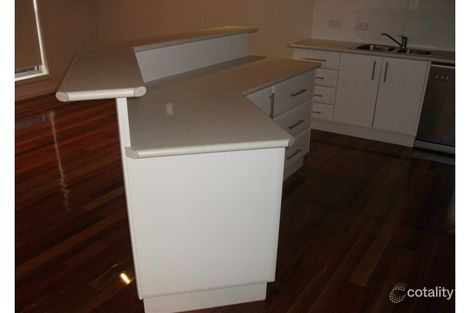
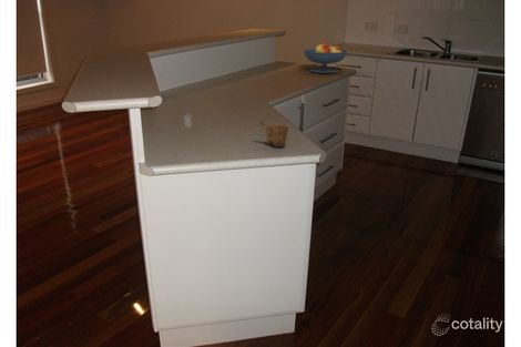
+ mug [258,118,289,149]
+ fruit bowl [303,43,349,74]
